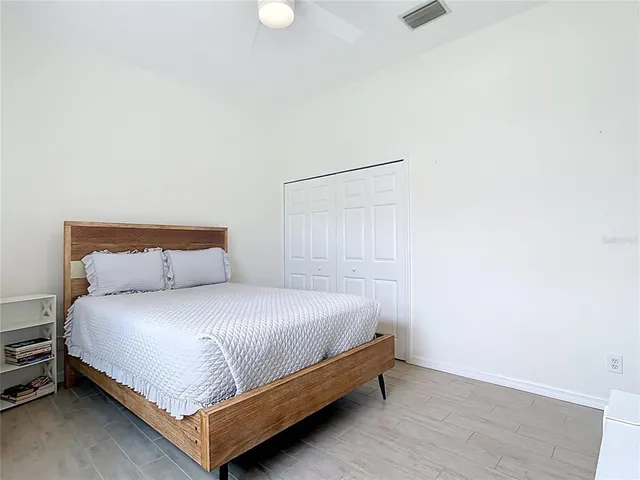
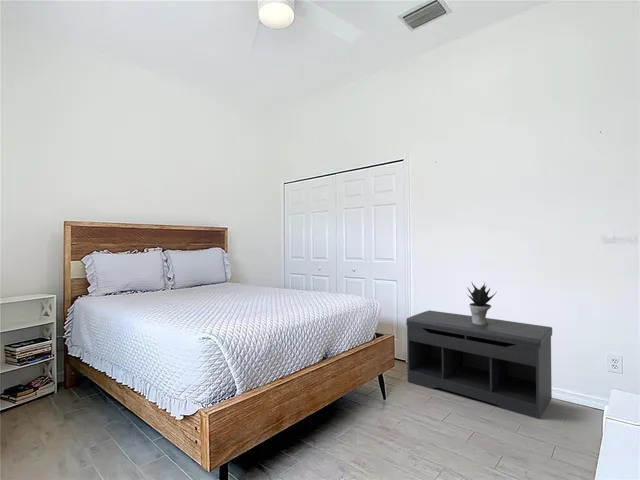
+ bench [405,309,553,420]
+ potted plant [466,282,498,325]
